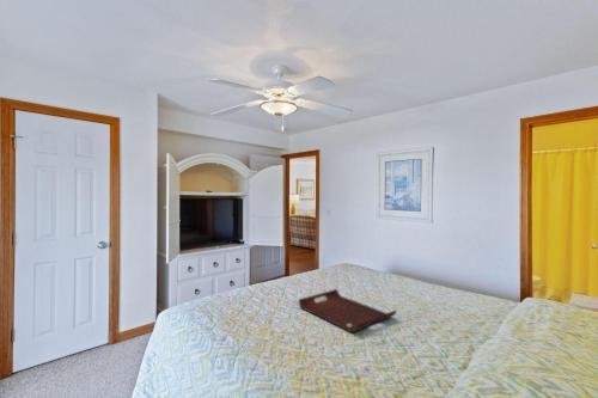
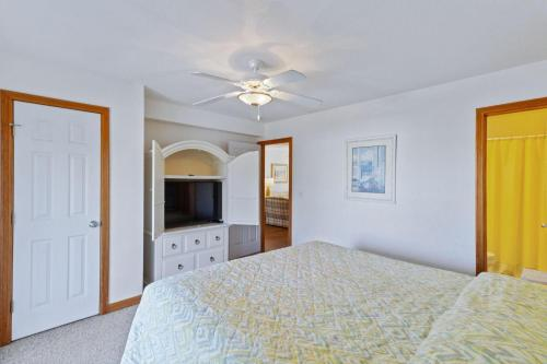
- serving tray [298,288,398,333]
